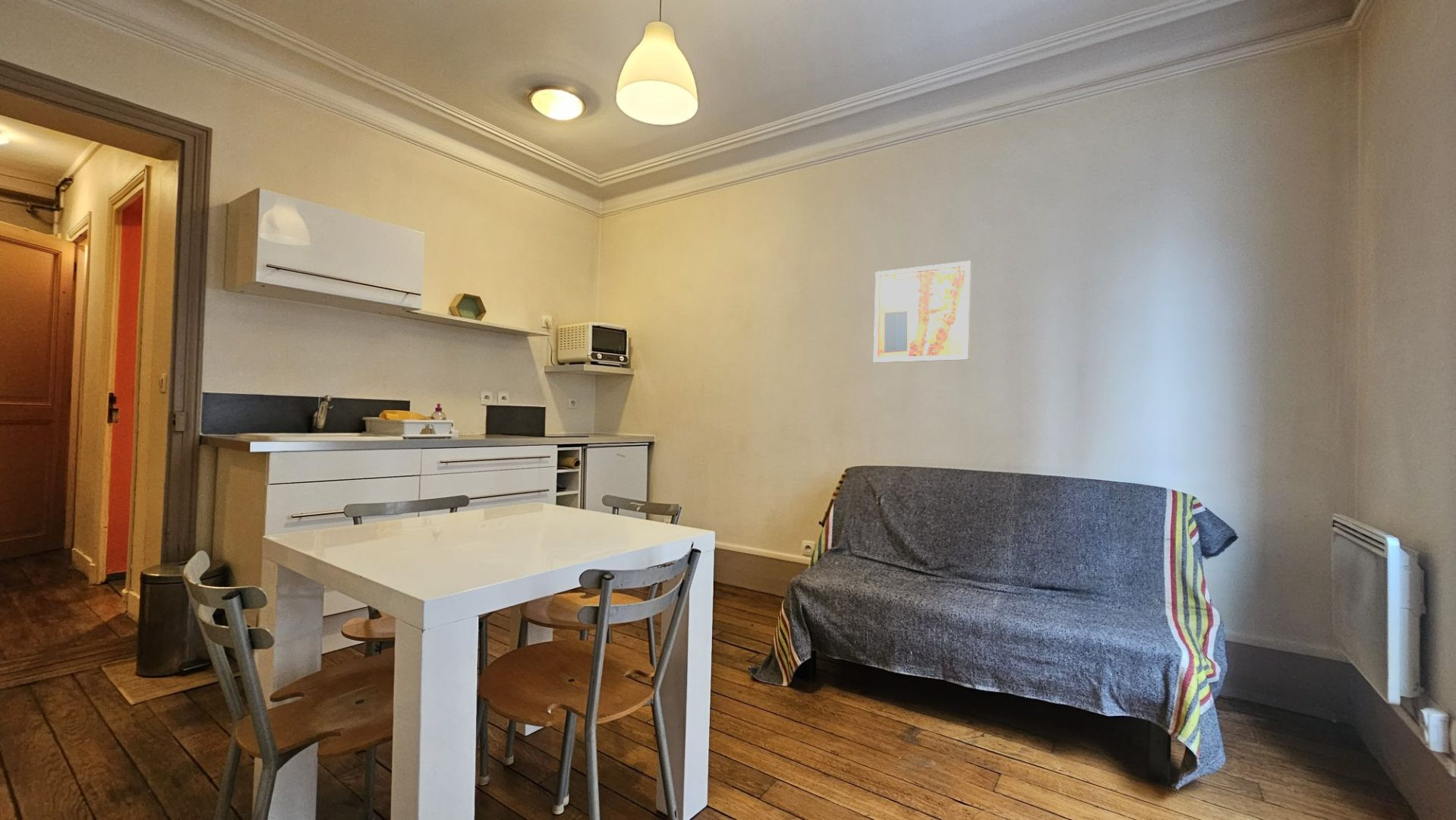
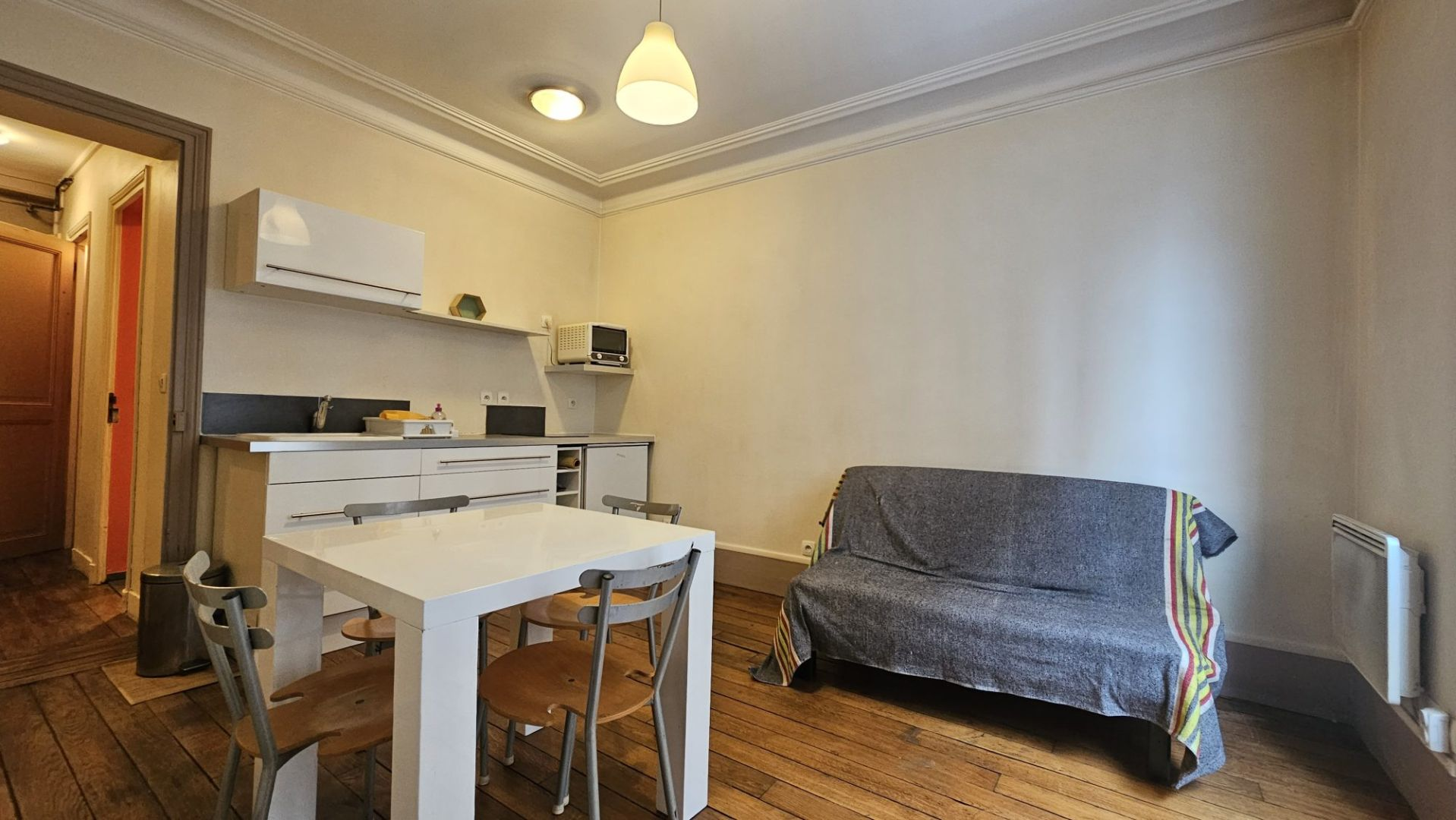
- wall art [873,260,972,363]
